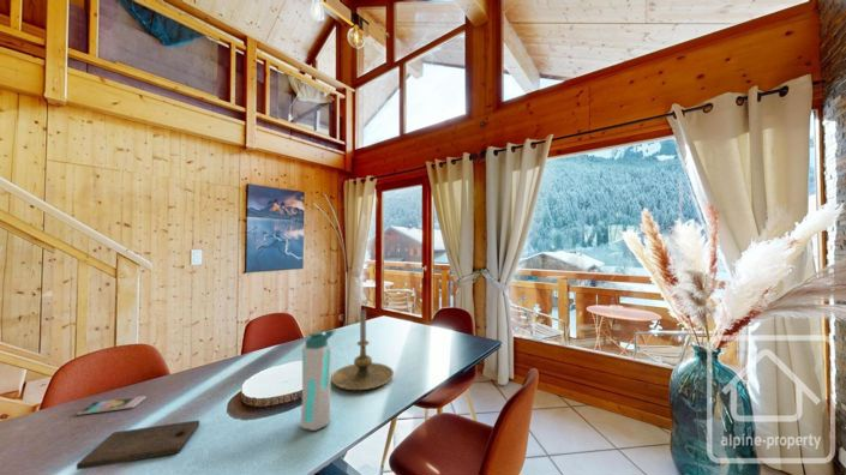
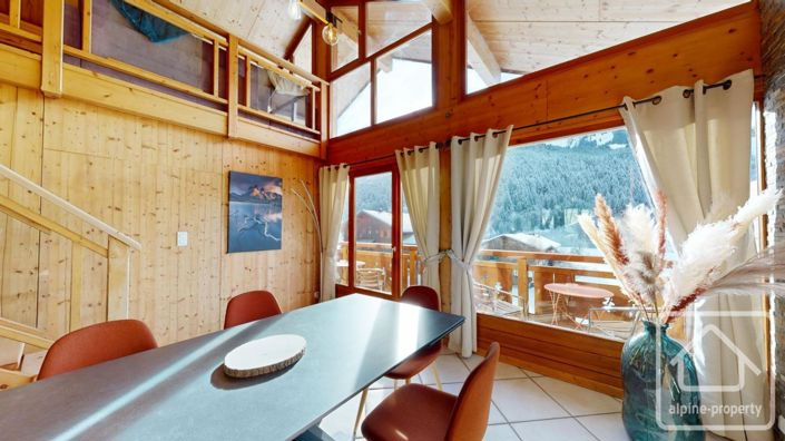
- cutting board [76,419,200,470]
- water bottle [300,327,337,432]
- smartphone [77,395,148,416]
- candle holder [330,308,395,391]
